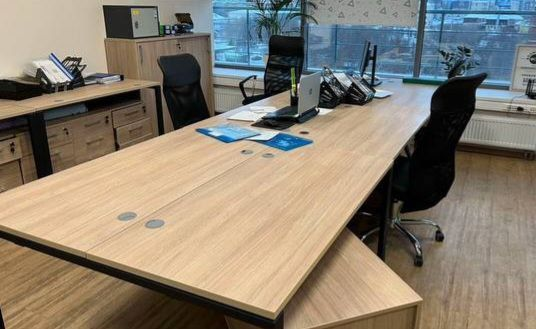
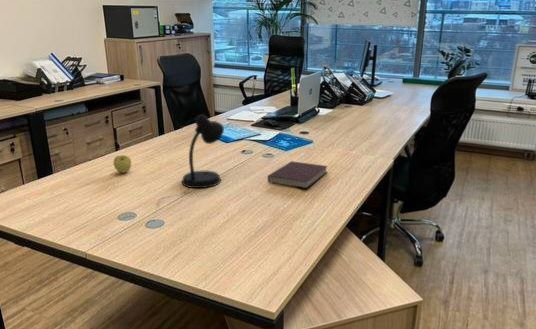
+ notebook [267,160,329,189]
+ apple [112,154,132,174]
+ desk lamp [155,114,225,207]
